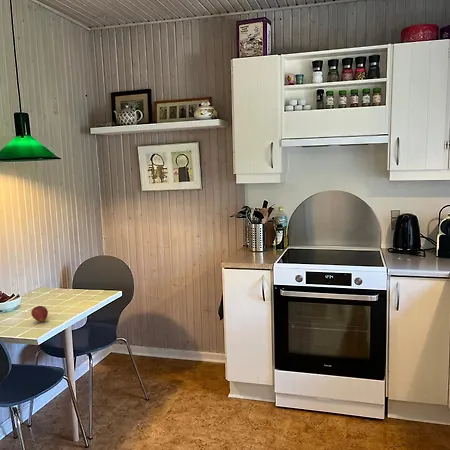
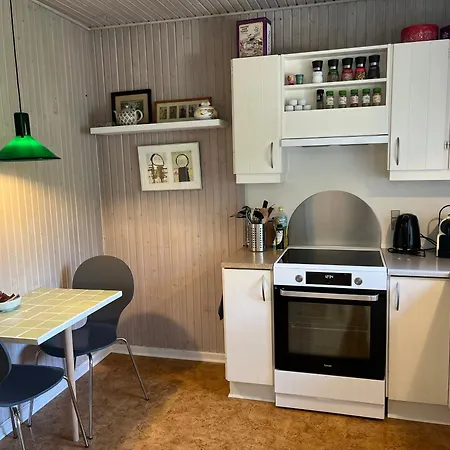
- fruit [30,305,49,323]
